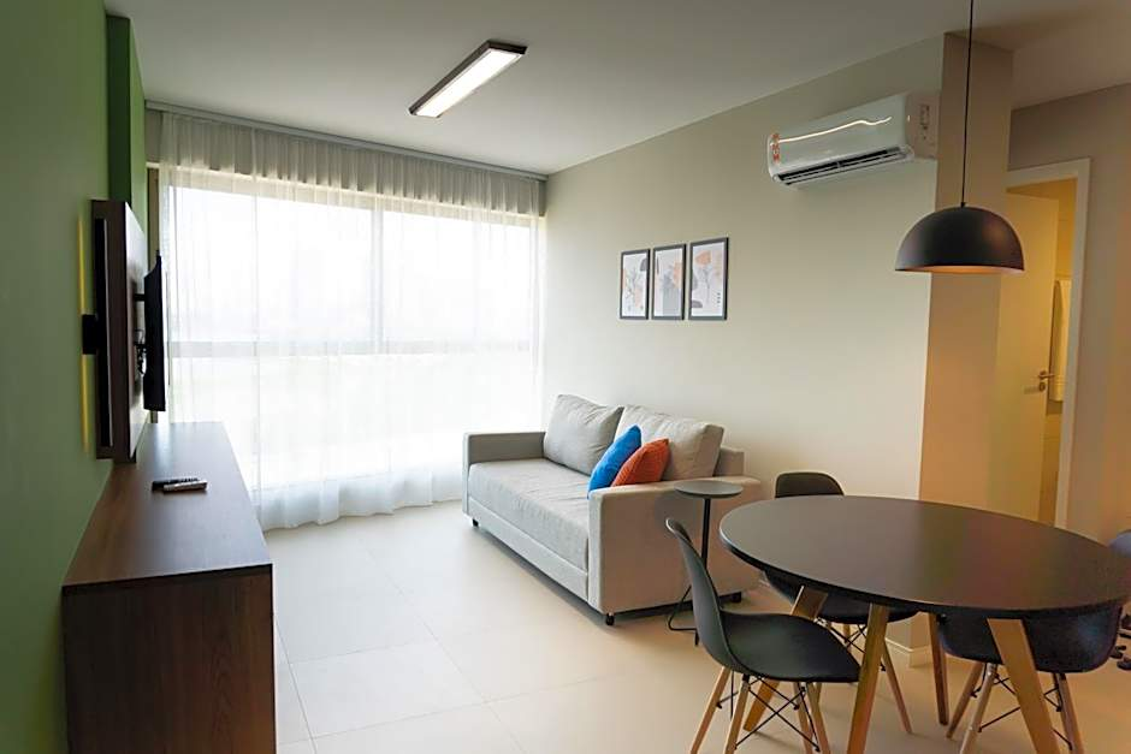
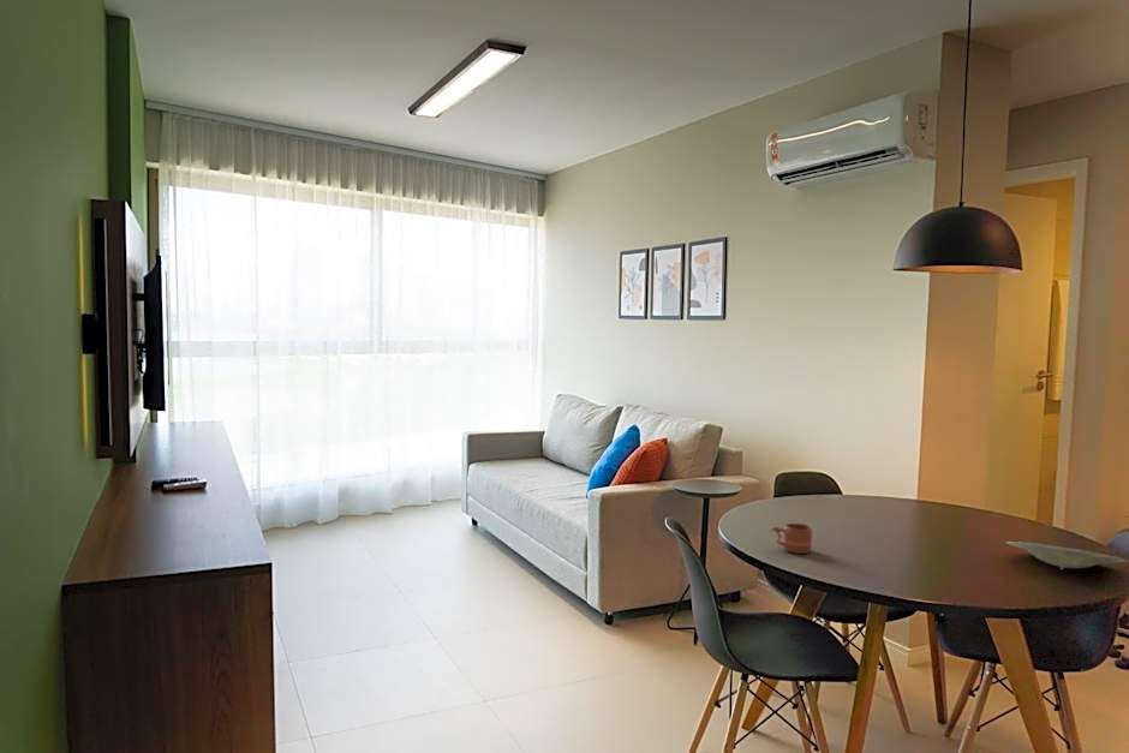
+ plate [1005,540,1129,570]
+ mug [767,522,813,555]
